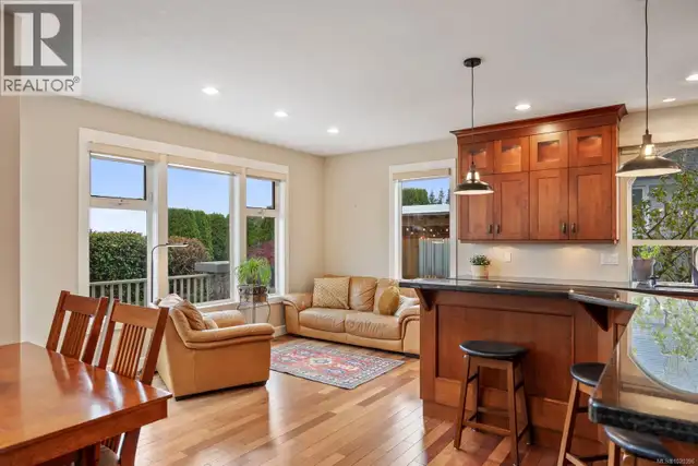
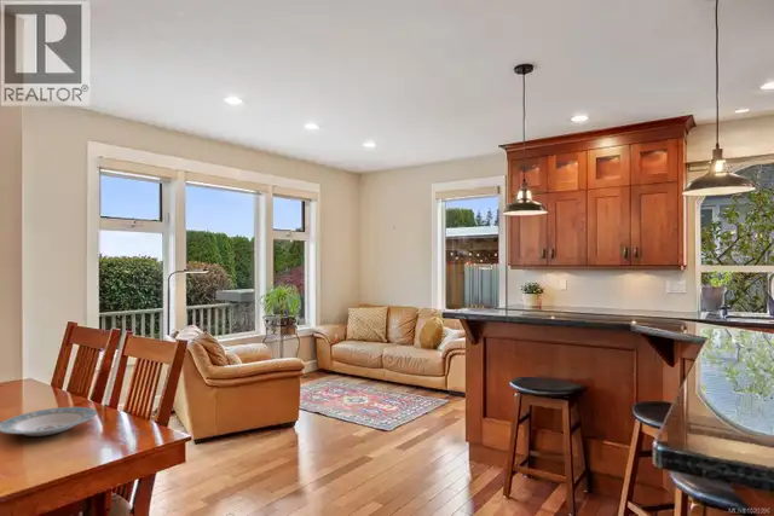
+ plate [0,406,98,437]
